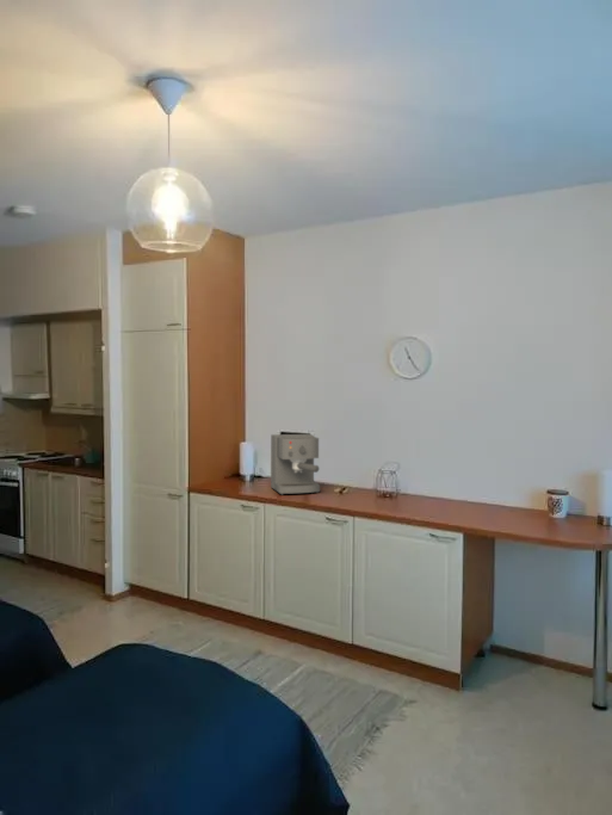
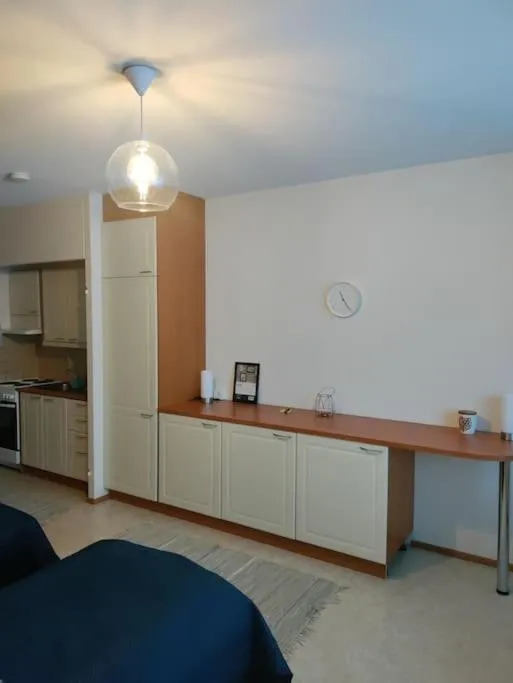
- coffee maker [270,433,321,495]
